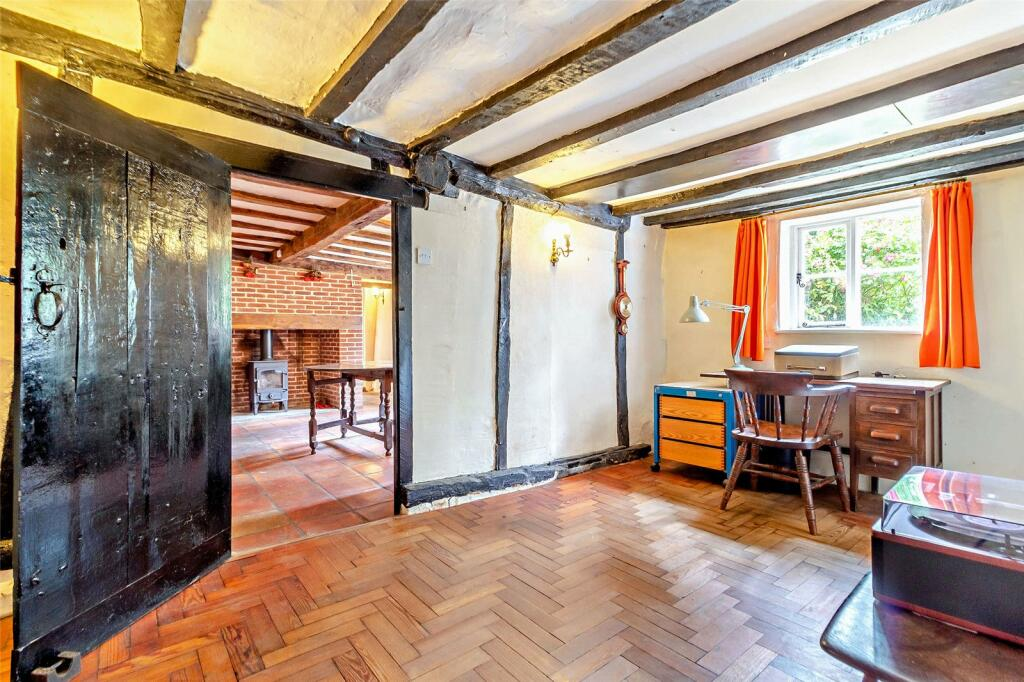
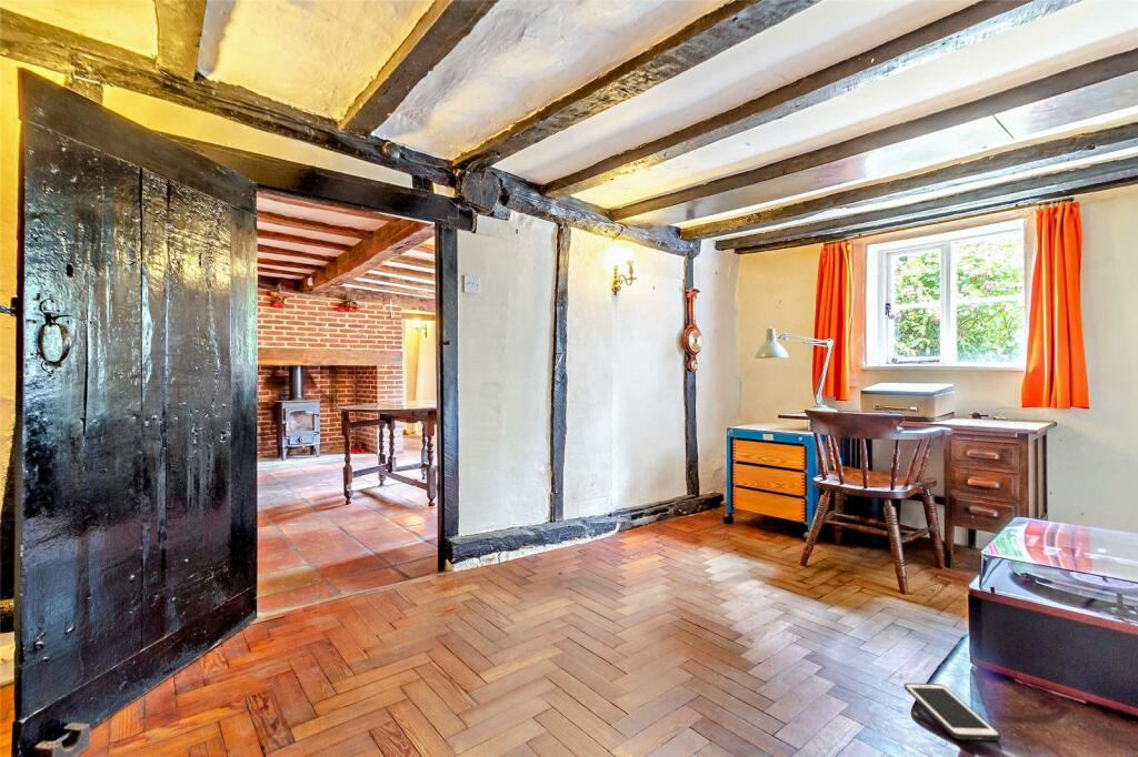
+ cell phone [904,682,1001,741]
